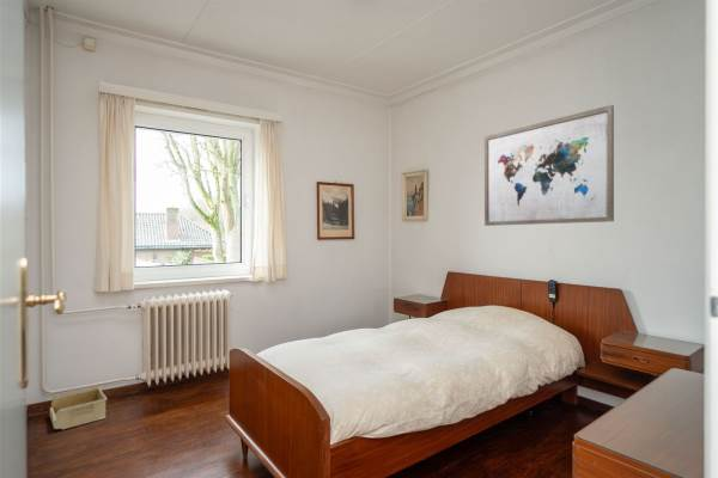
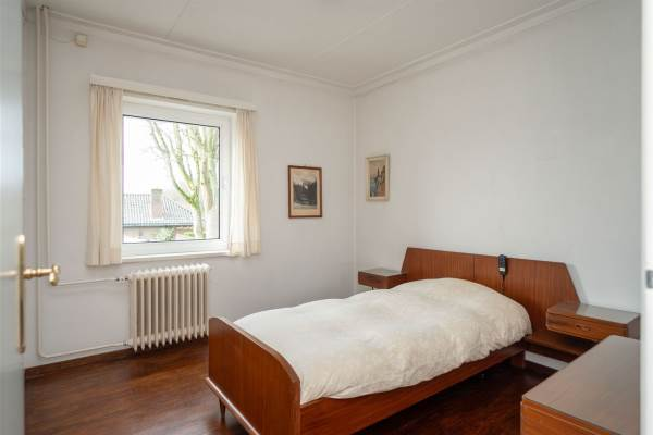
- wall art [483,104,615,227]
- storage bin [49,386,108,430]
